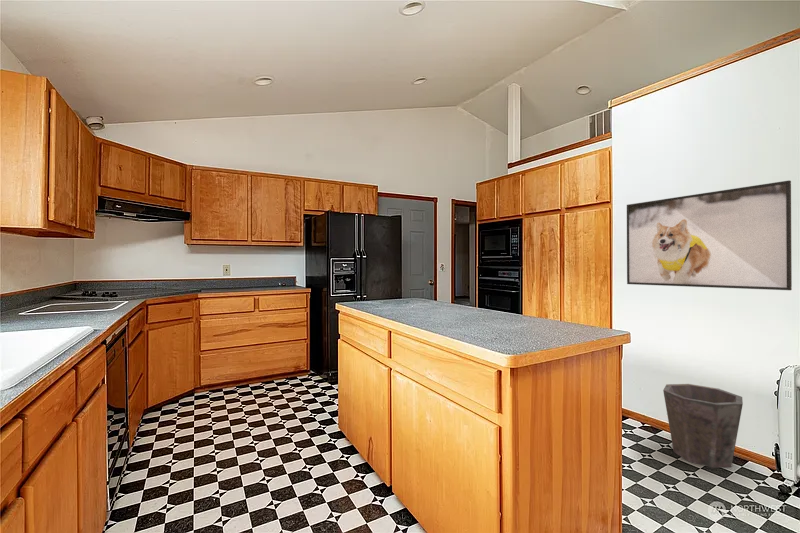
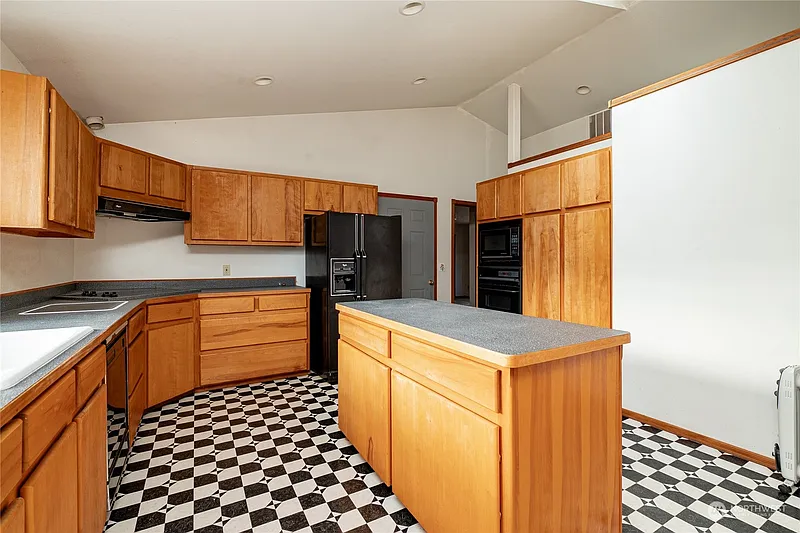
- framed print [626,180,793,291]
- waste bin [662,383,744,469]
